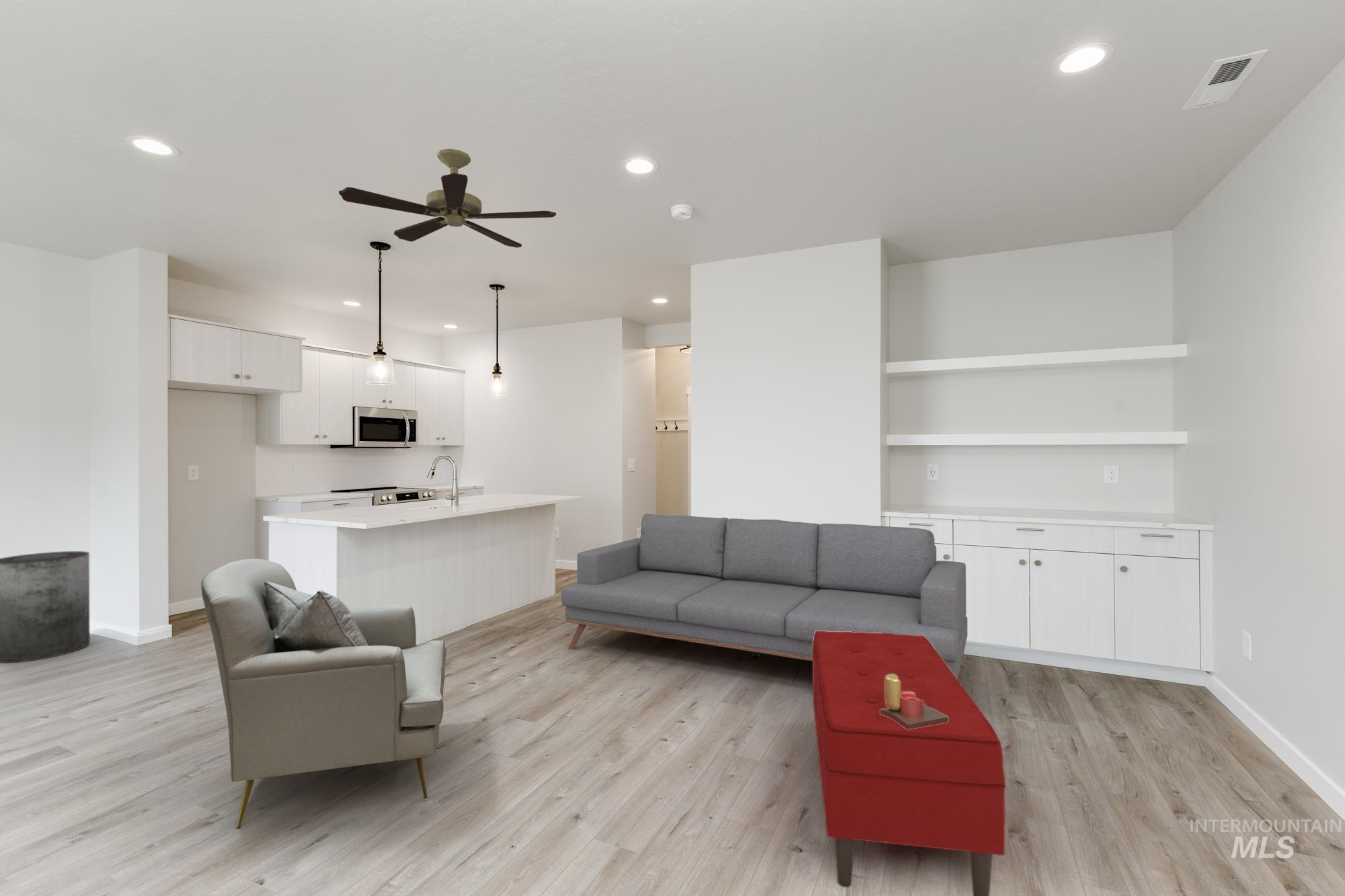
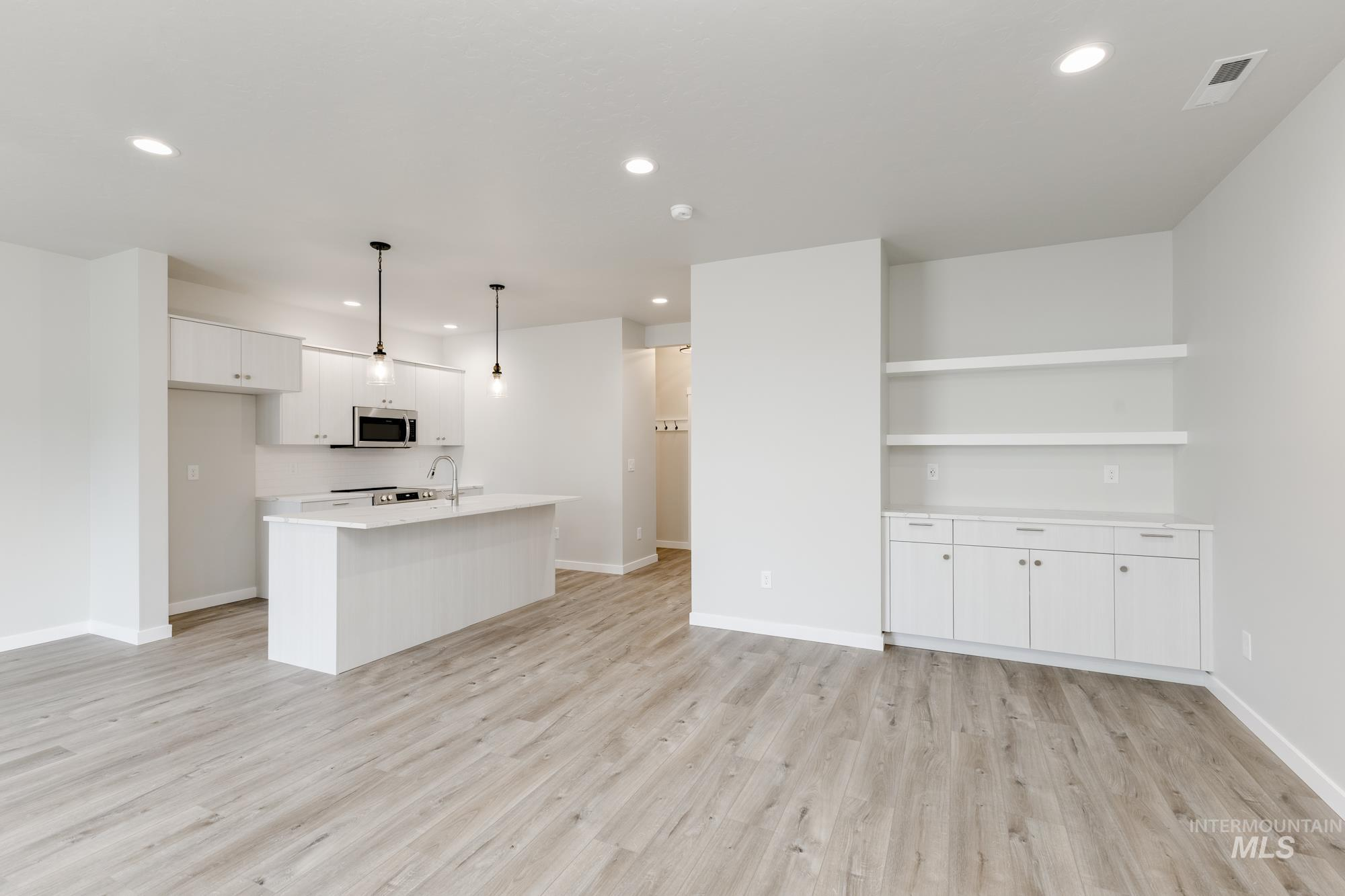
- sofa [561,513,968,680]
- ceiling fan [338,148,557,248]
- armchair [200,558,447,829]
- bench [812,630,1007,896]
- trash can [0,551,91,663]
- candle [880,674,948,729]
